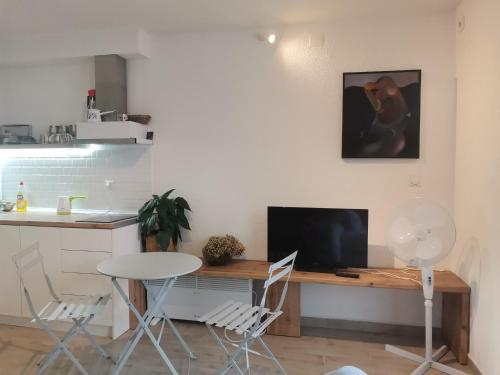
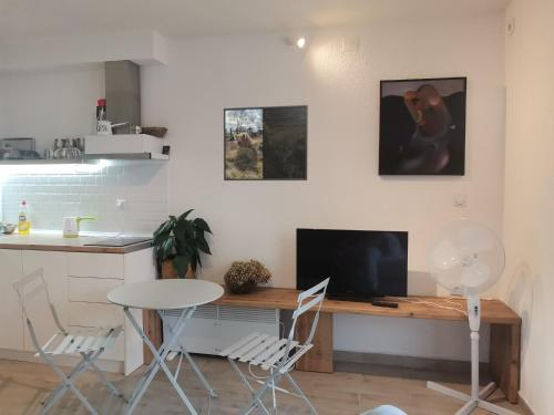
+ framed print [223,104,309,181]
